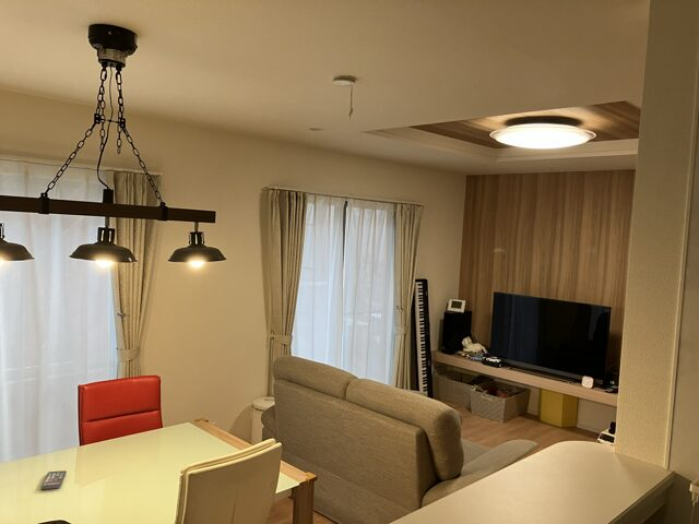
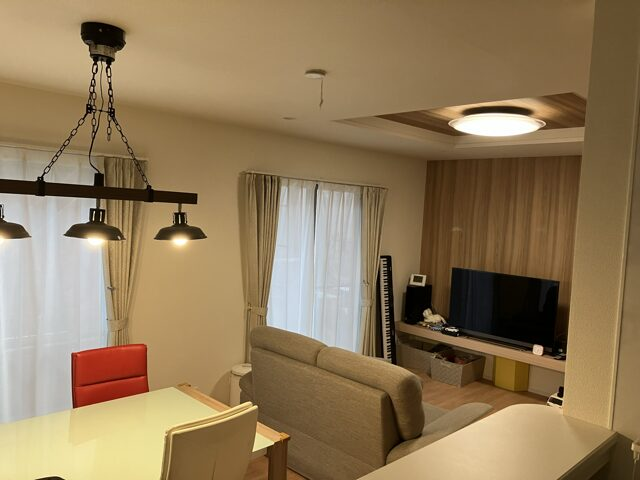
- smartphone [39,469,68,490]
